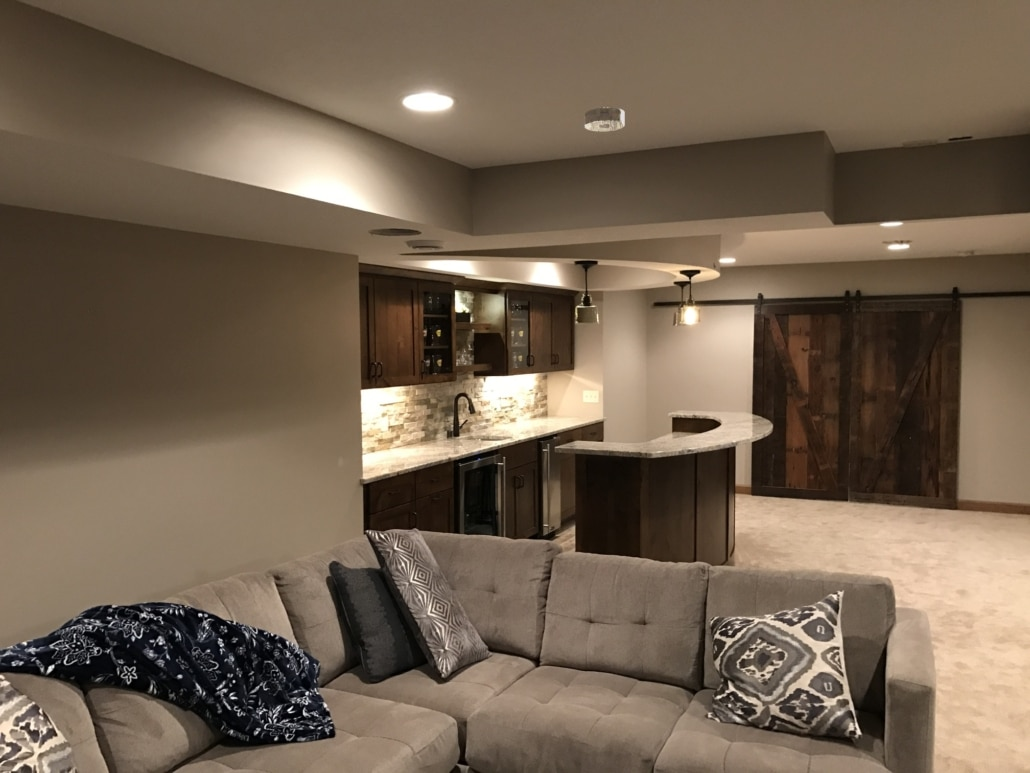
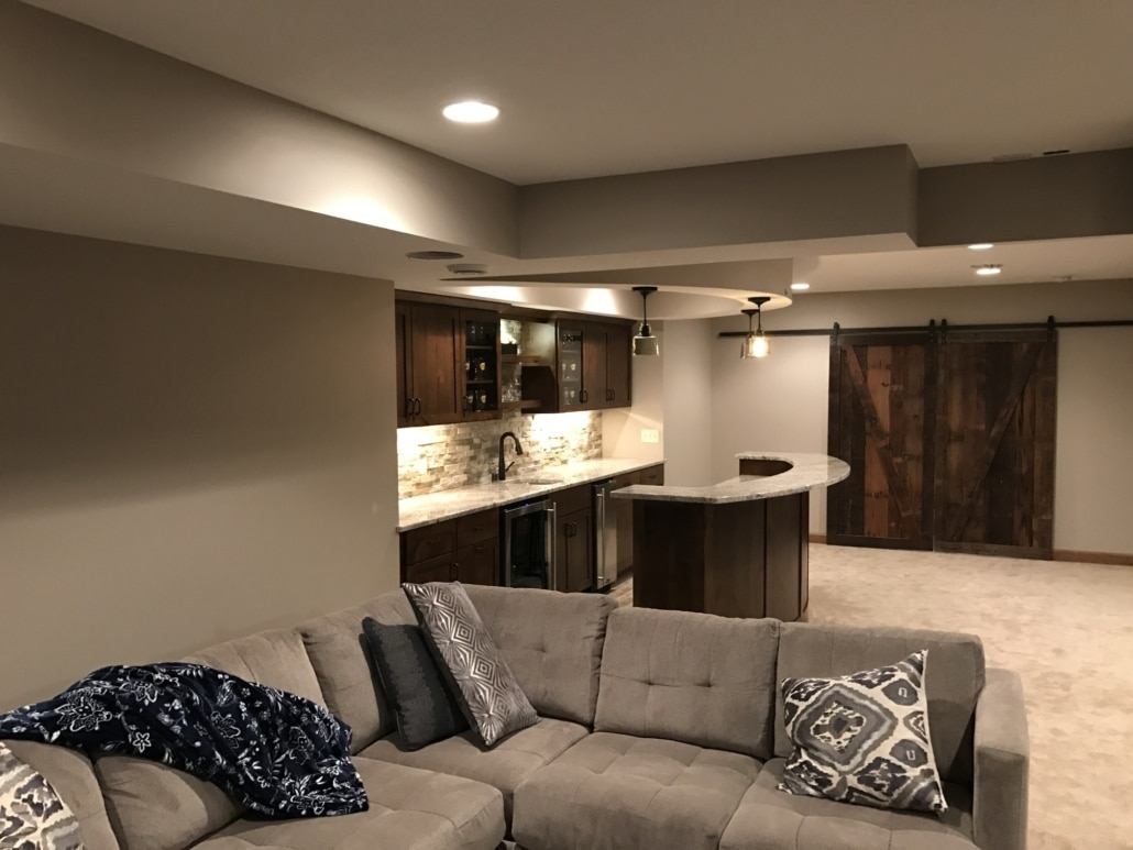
- smoke detector [584,106,625,132]
